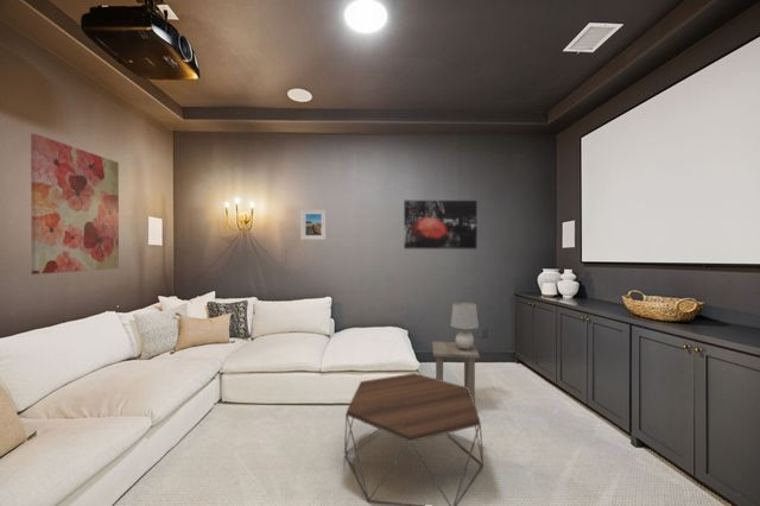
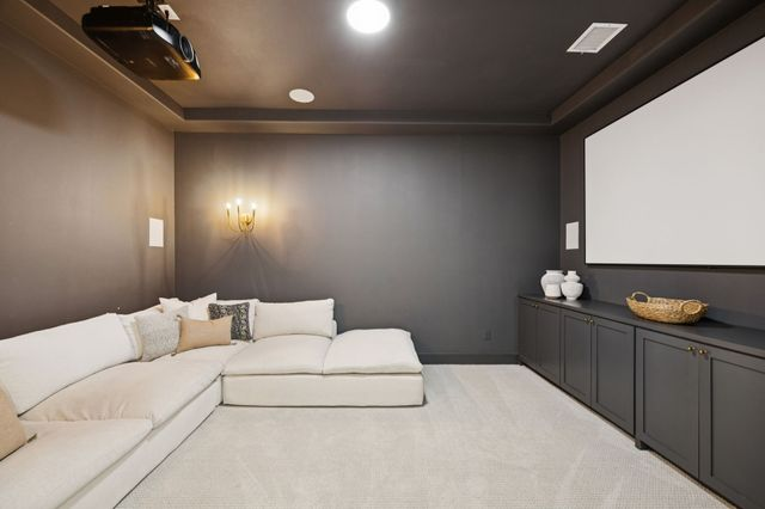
- wall art [403,200,479,249]
- table lamp [450,302,480,349]
- wall art [30,133,120,276]
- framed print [300,208,328,241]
- side table [431,340,481,405]
- coffee table [343,372,484,506]
